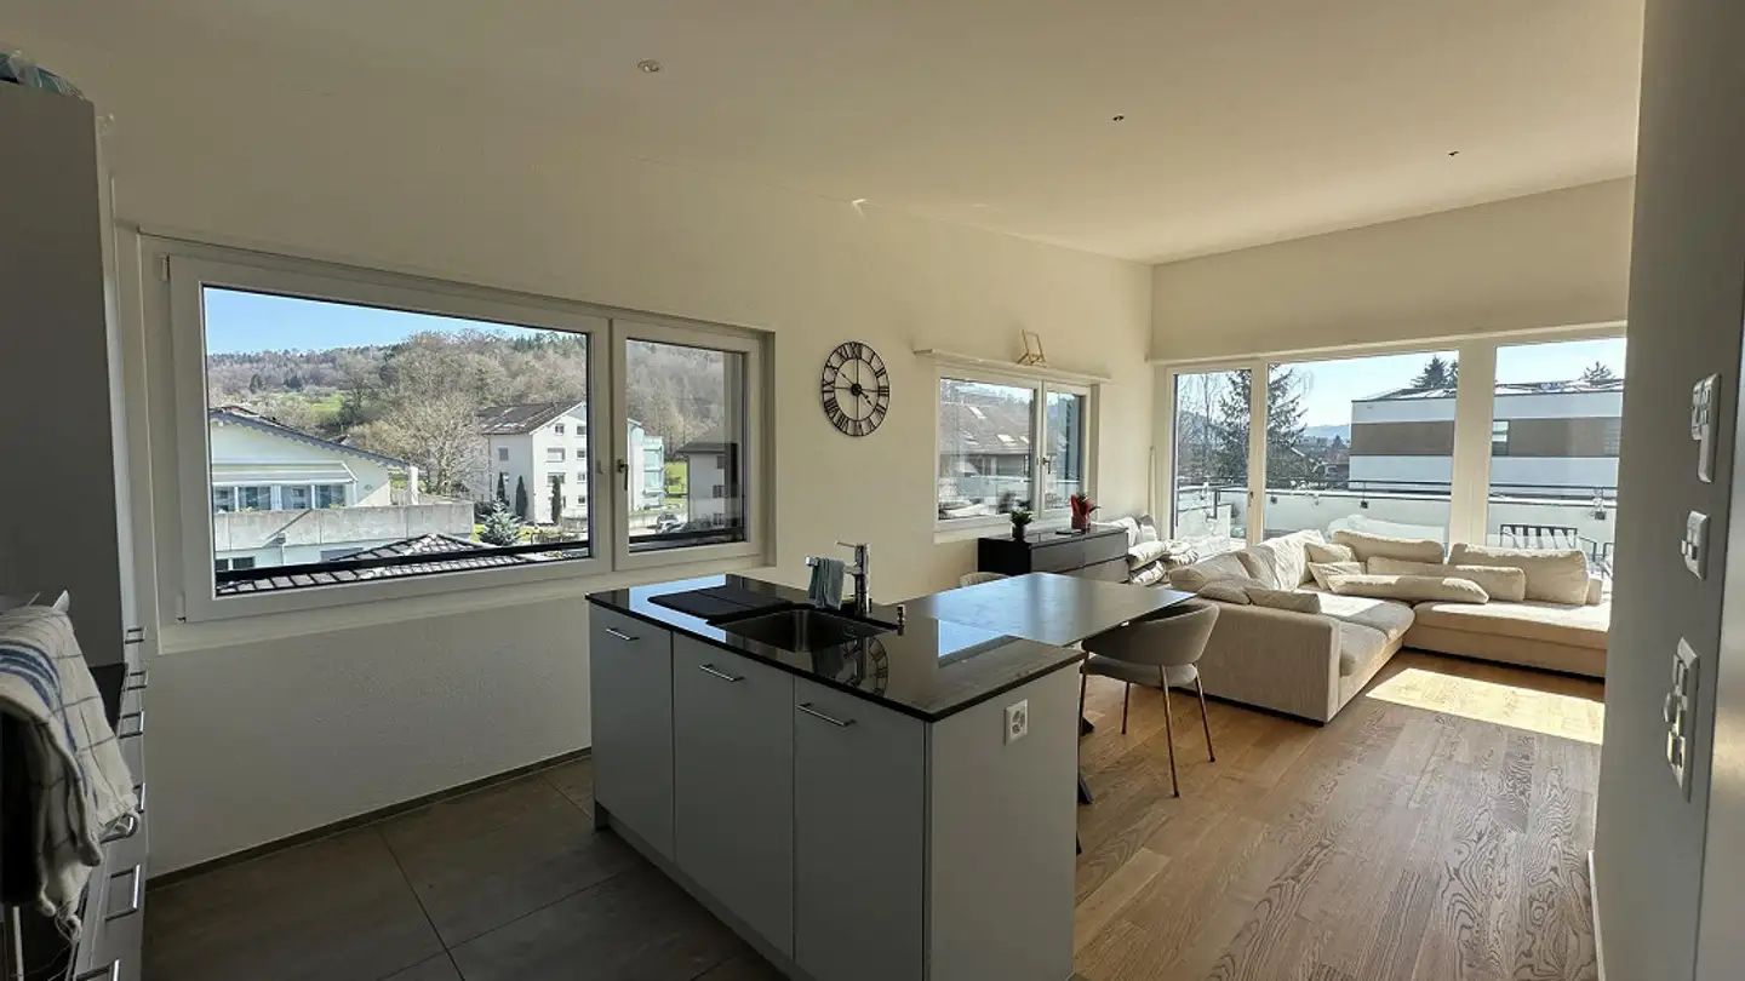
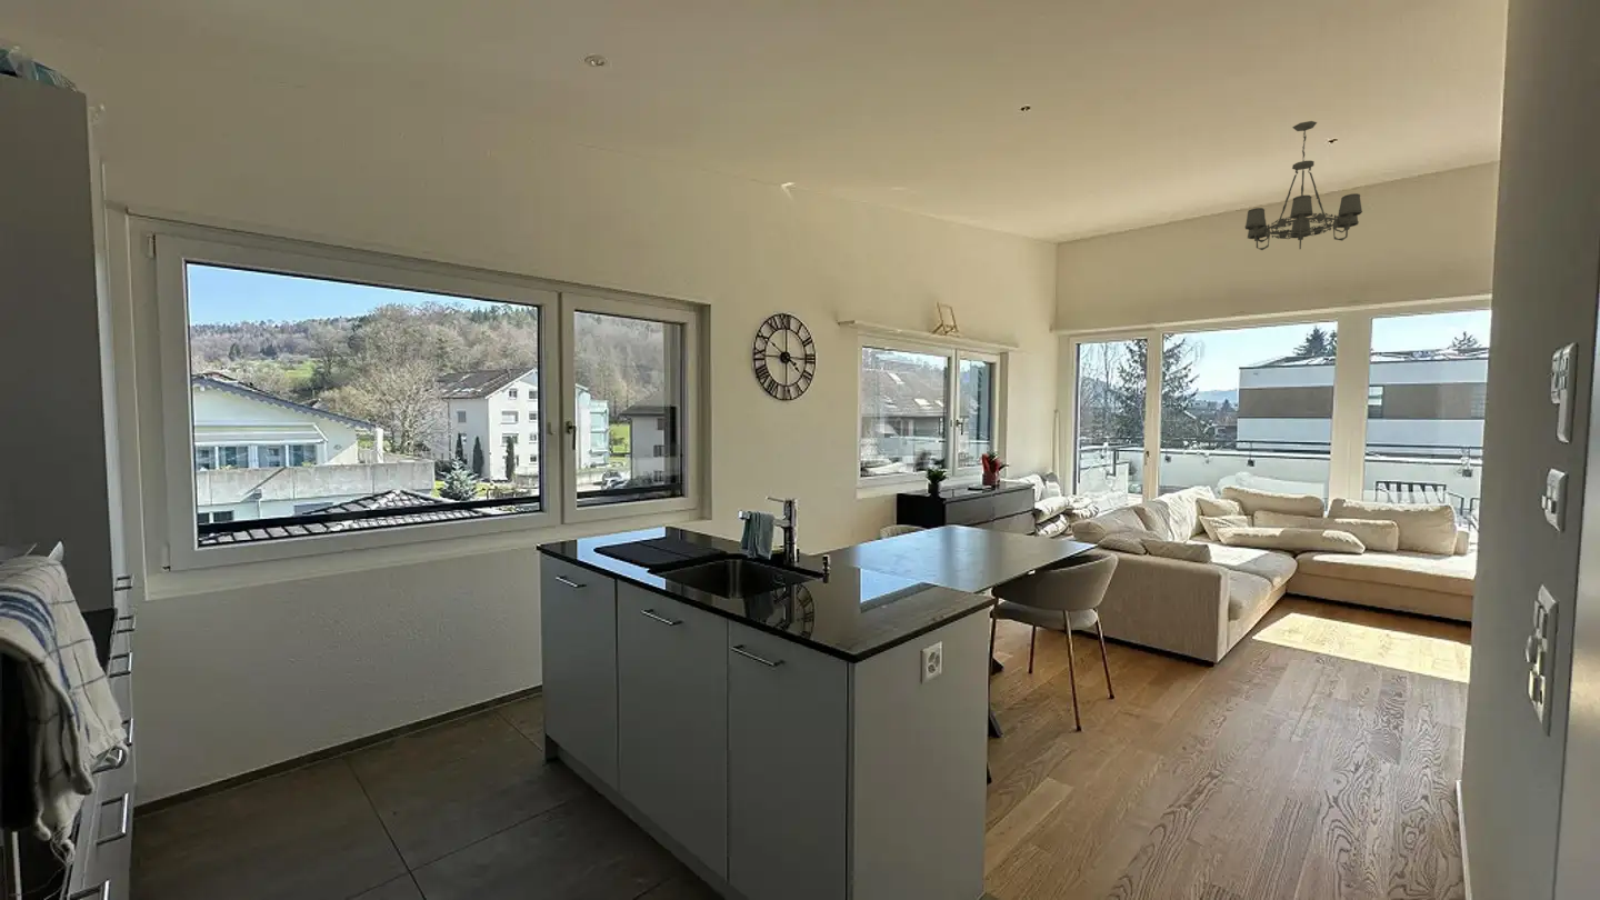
+ chandelier [1244,120,1363,251]
